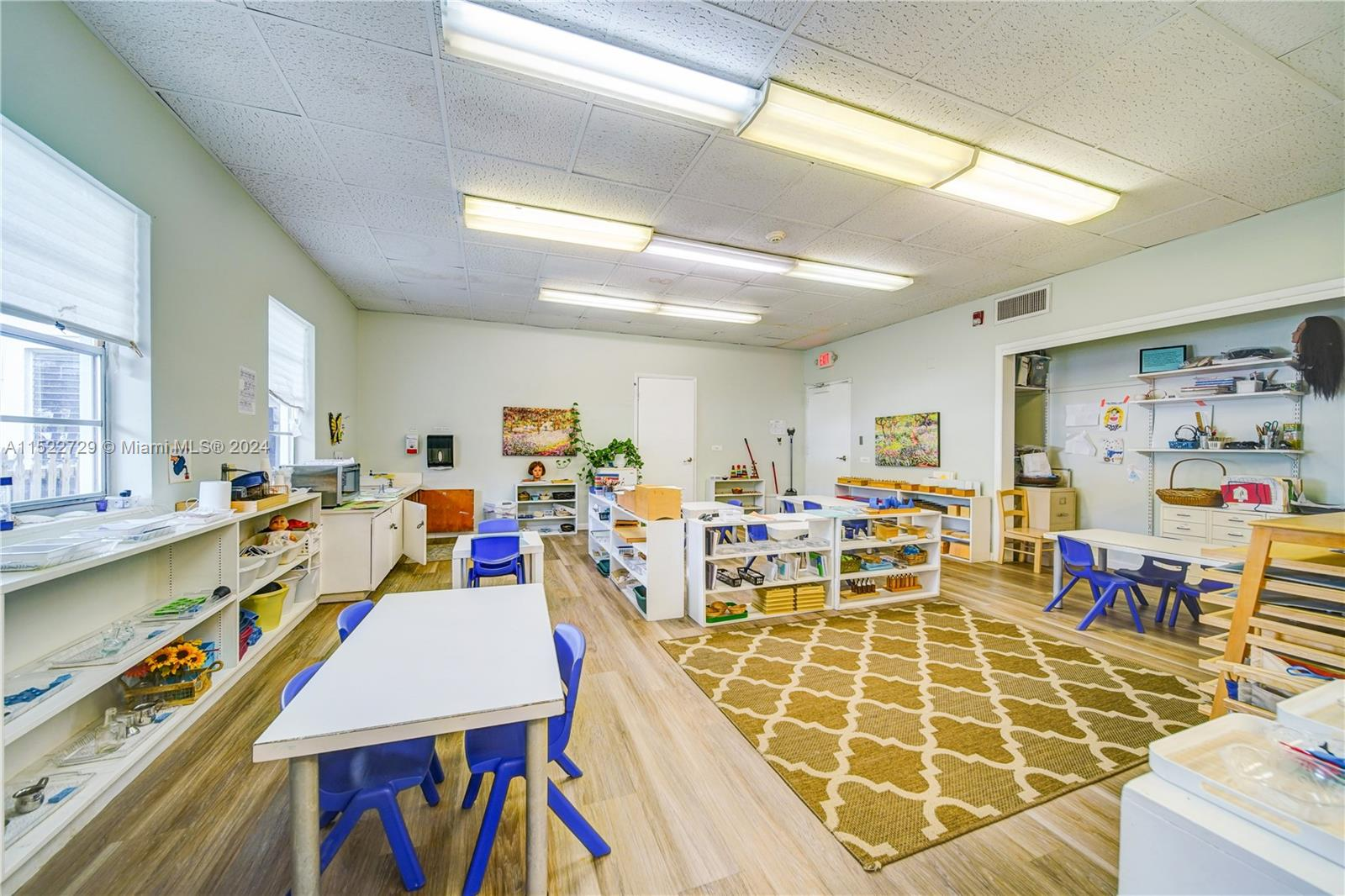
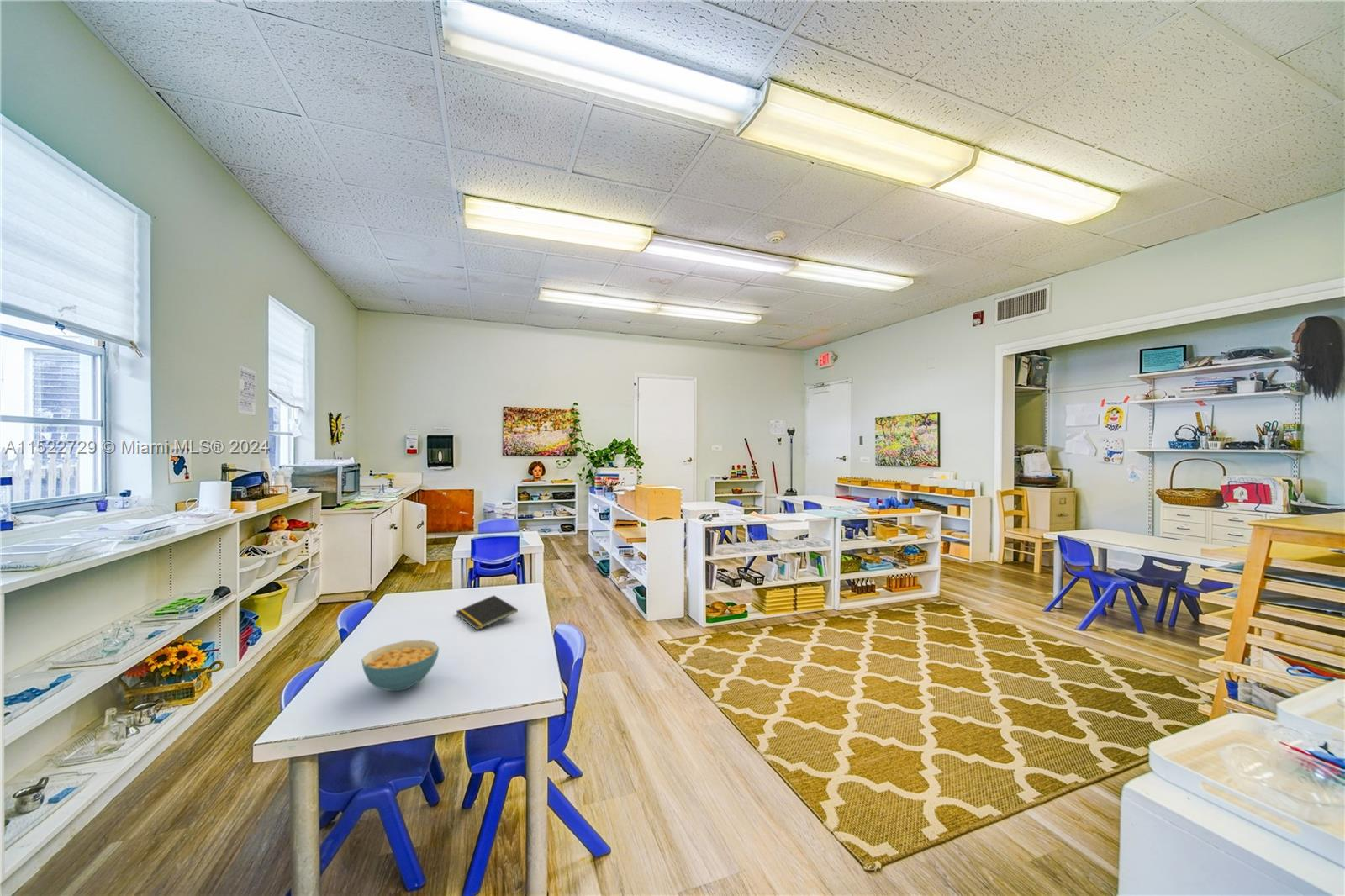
+ cereal bowl [361,639,440,692]
+ notepad [455,594,519,631]
